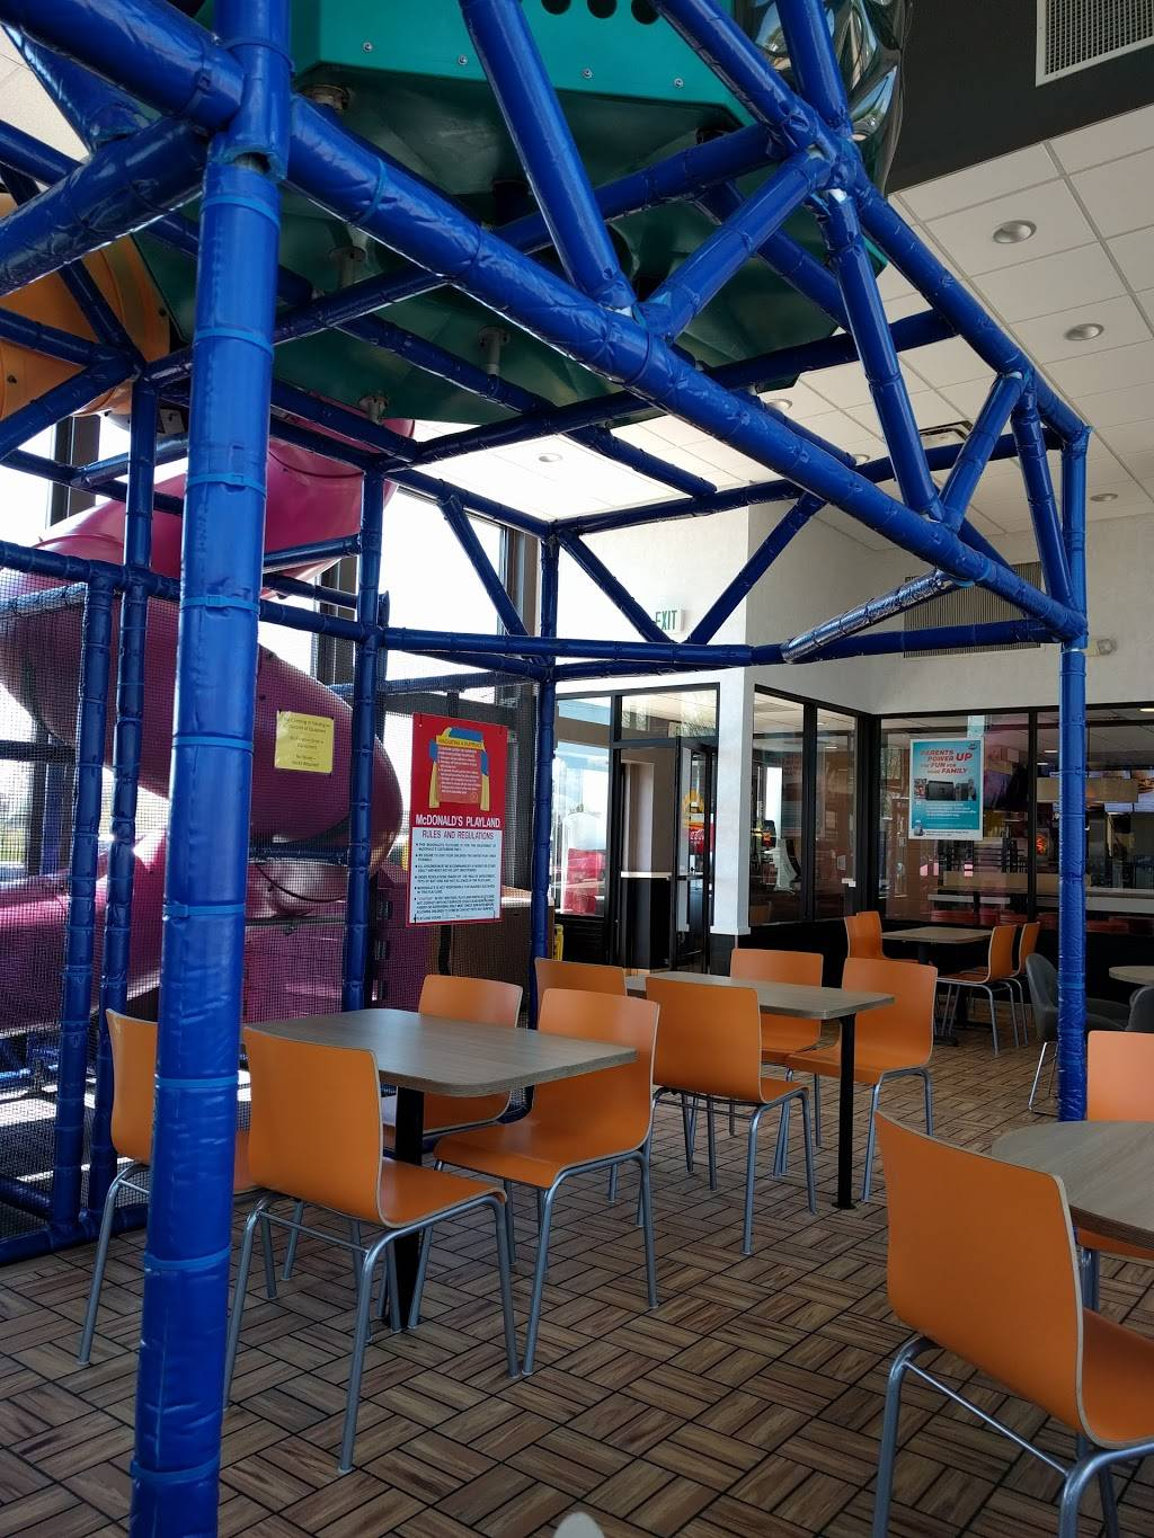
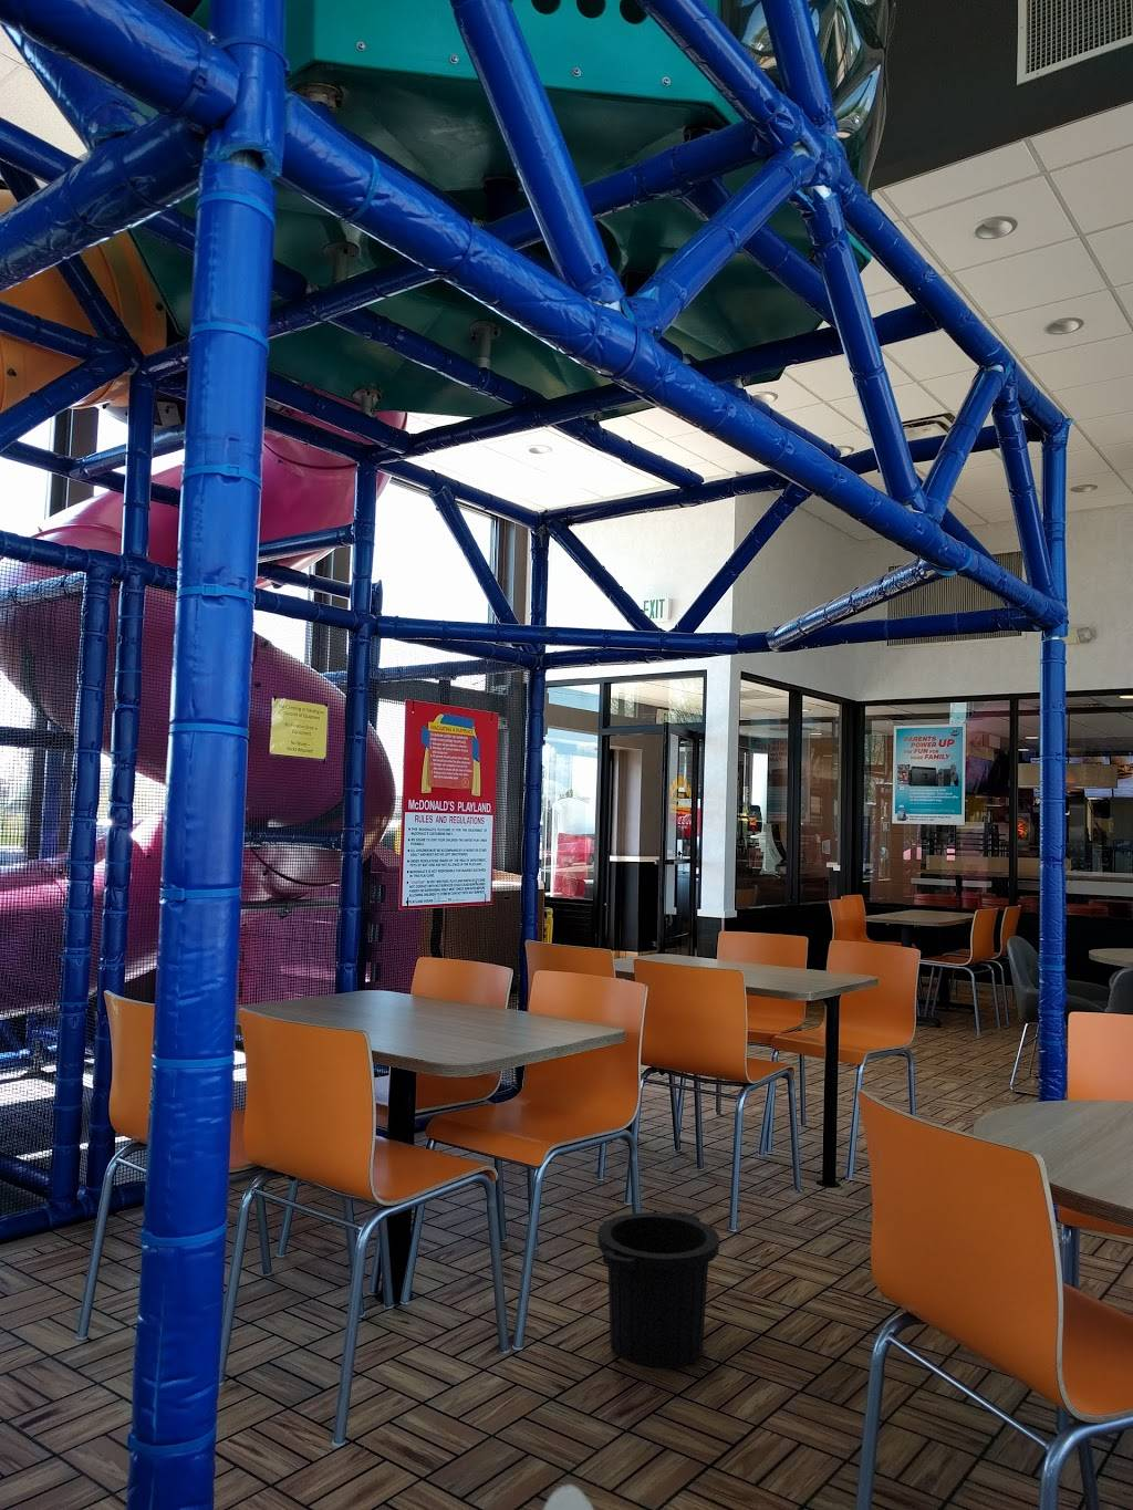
+ trash can [596,1210,720,1370]
